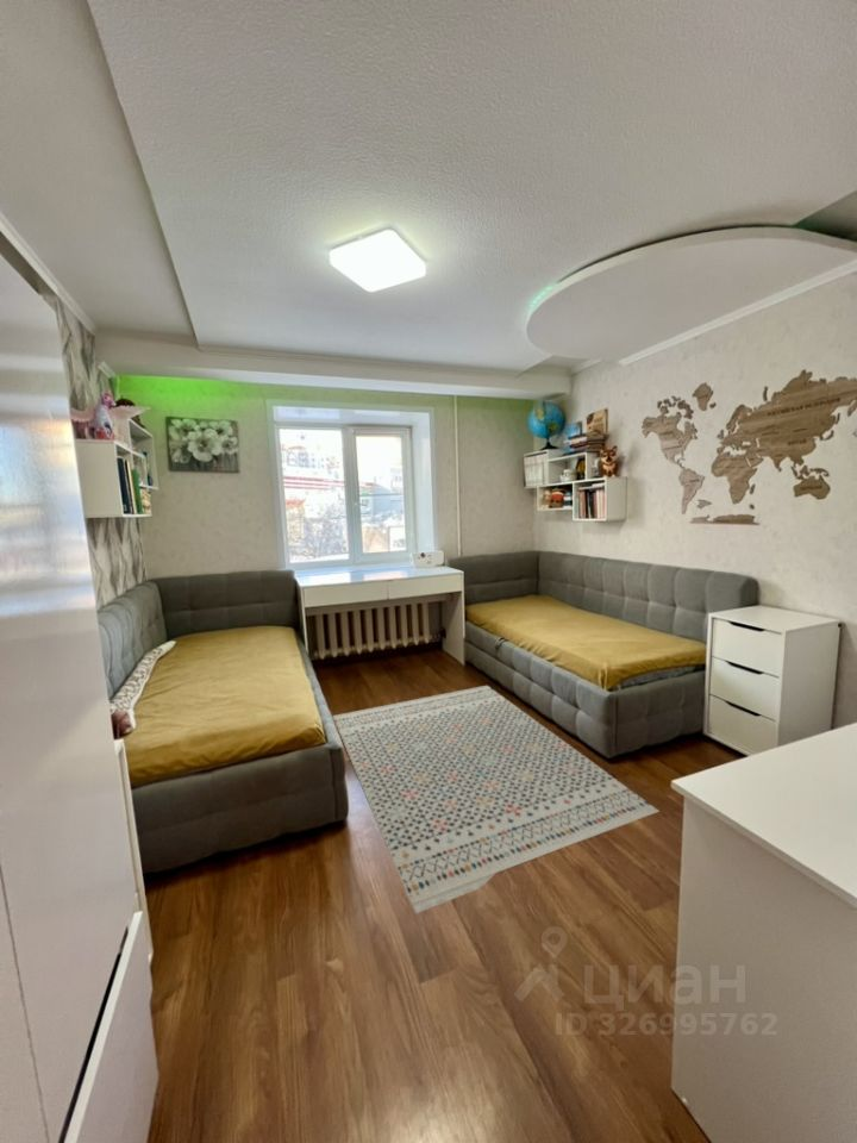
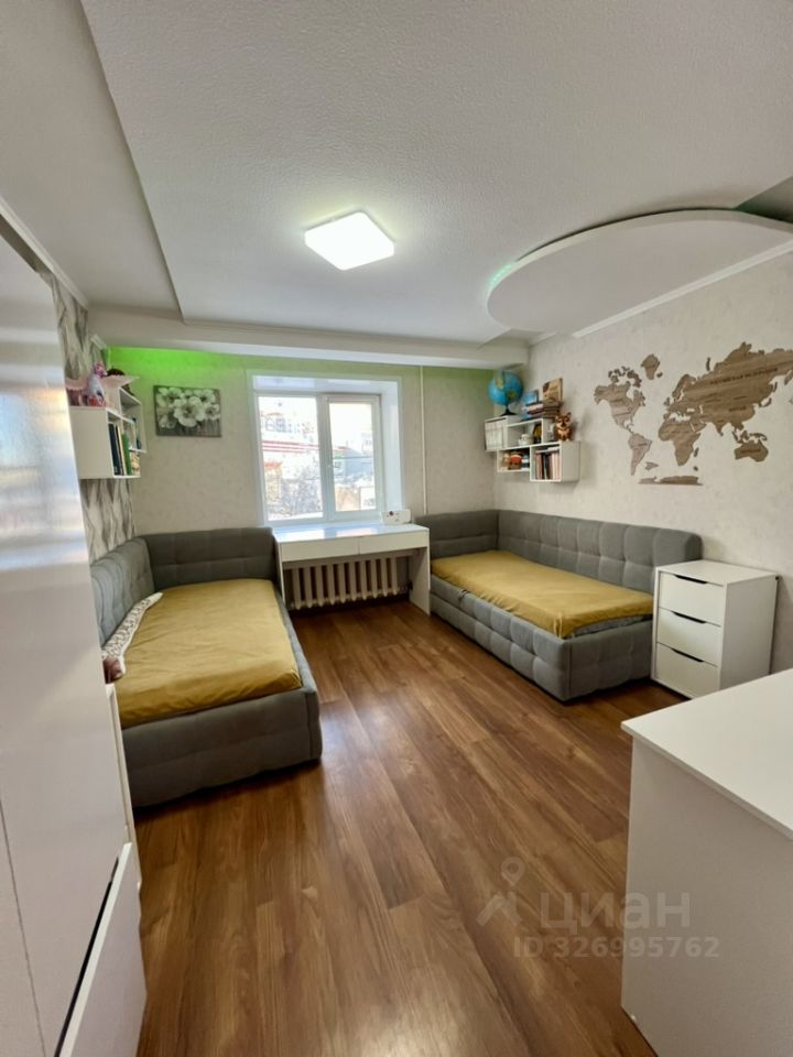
- rug [331,685,661,914]
